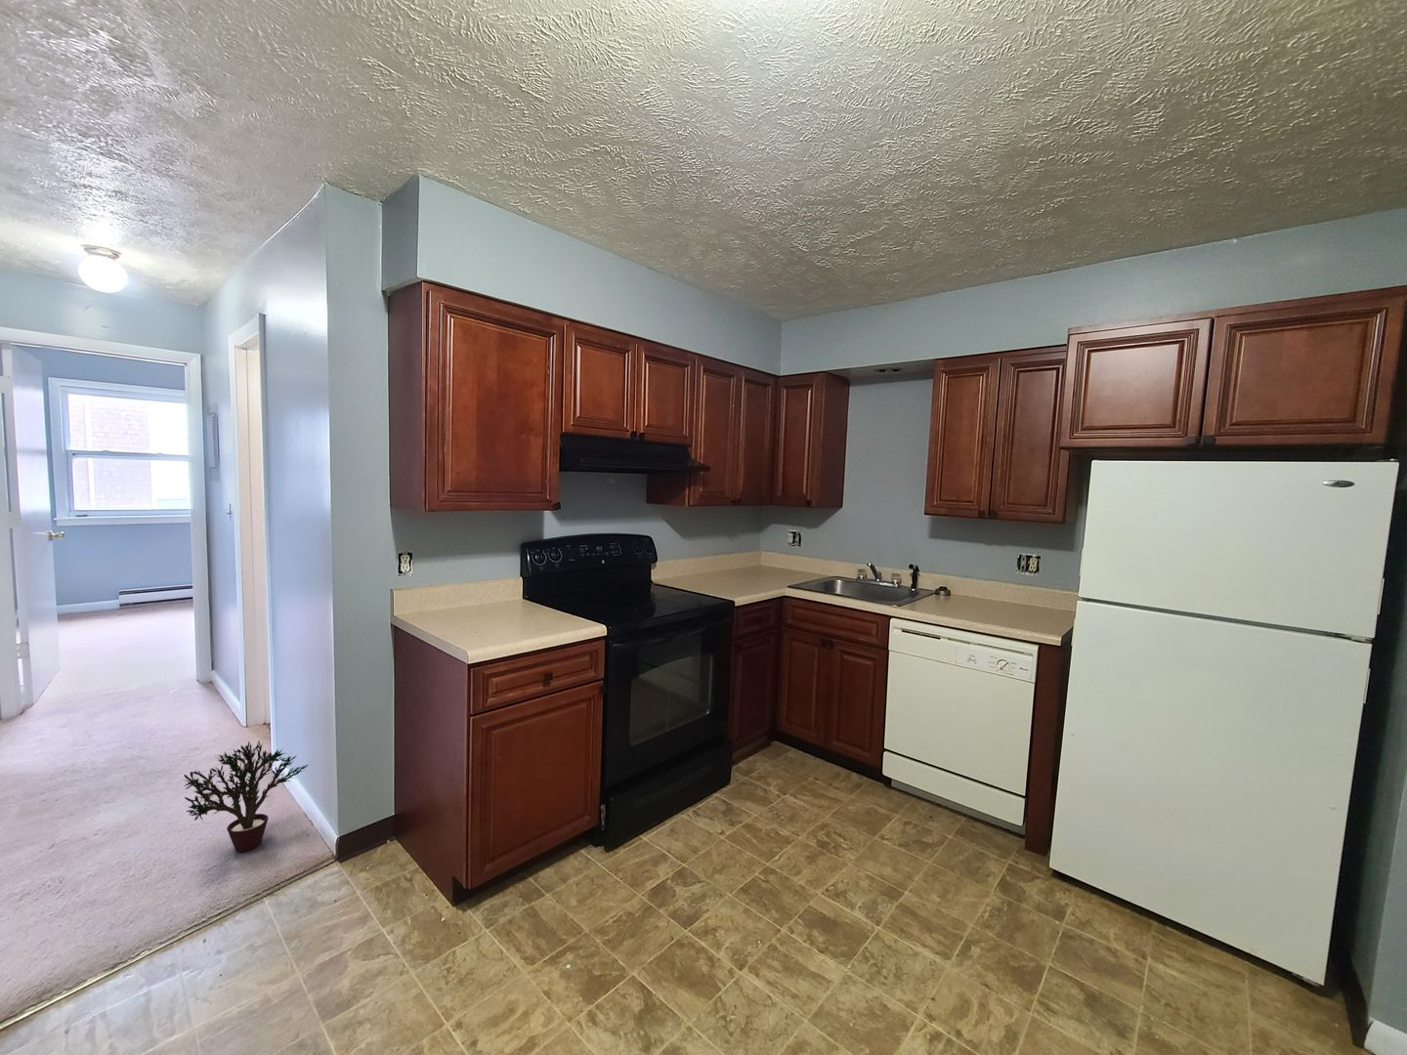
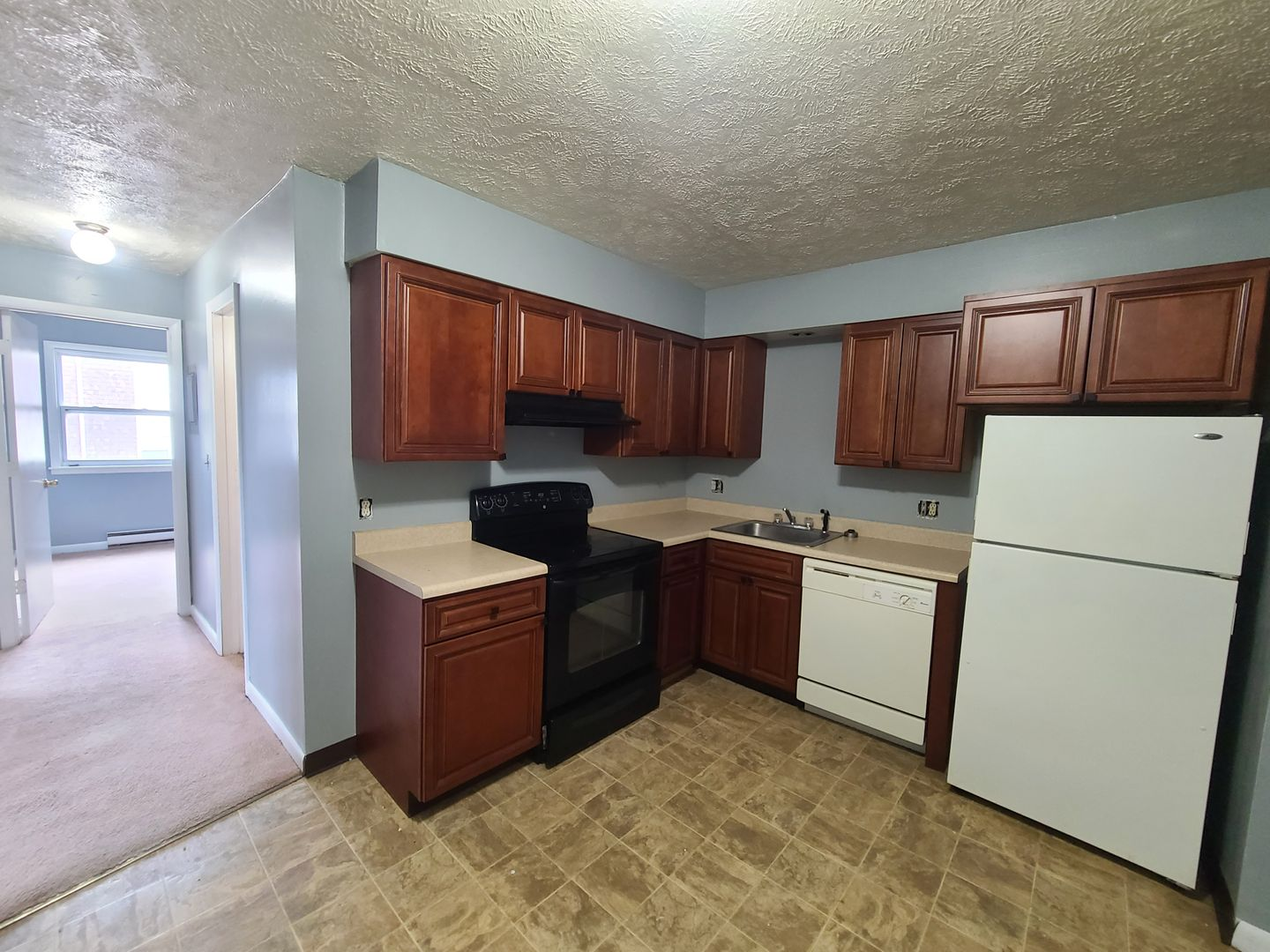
- potted plant [183,739,309,853]
